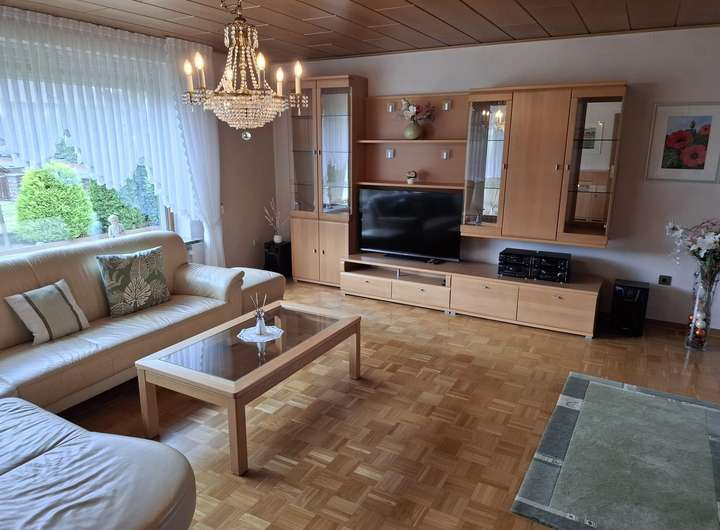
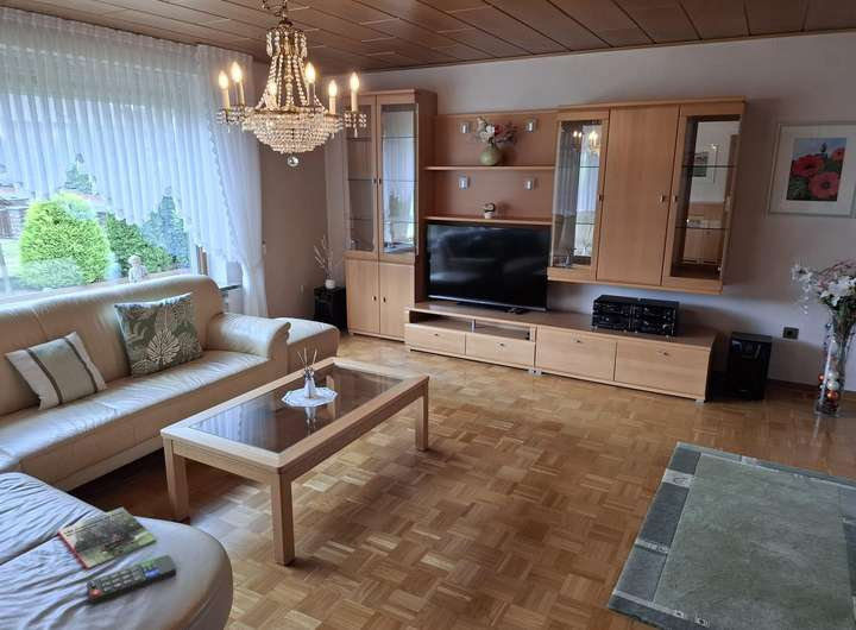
+ remote control [86,554,177,606]
+ magazine [56,506,158,571]
